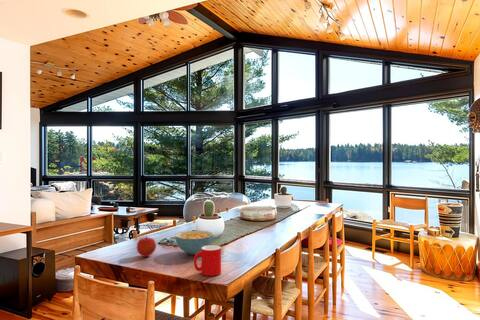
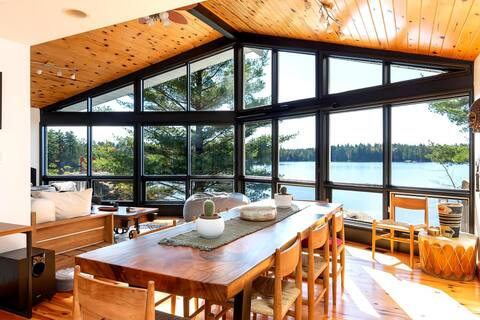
- cereal bowl [175,230,214,256]
- fruit [136,235,157,258]
- cup [193,244,222,277]
